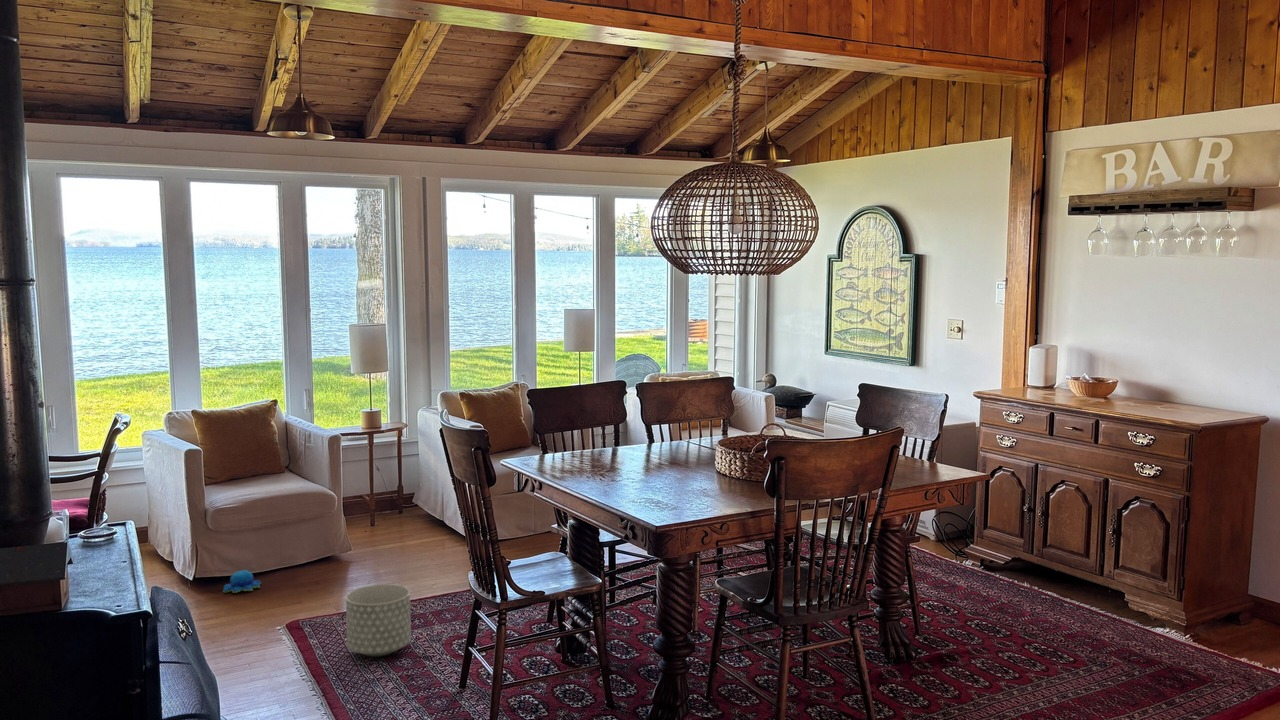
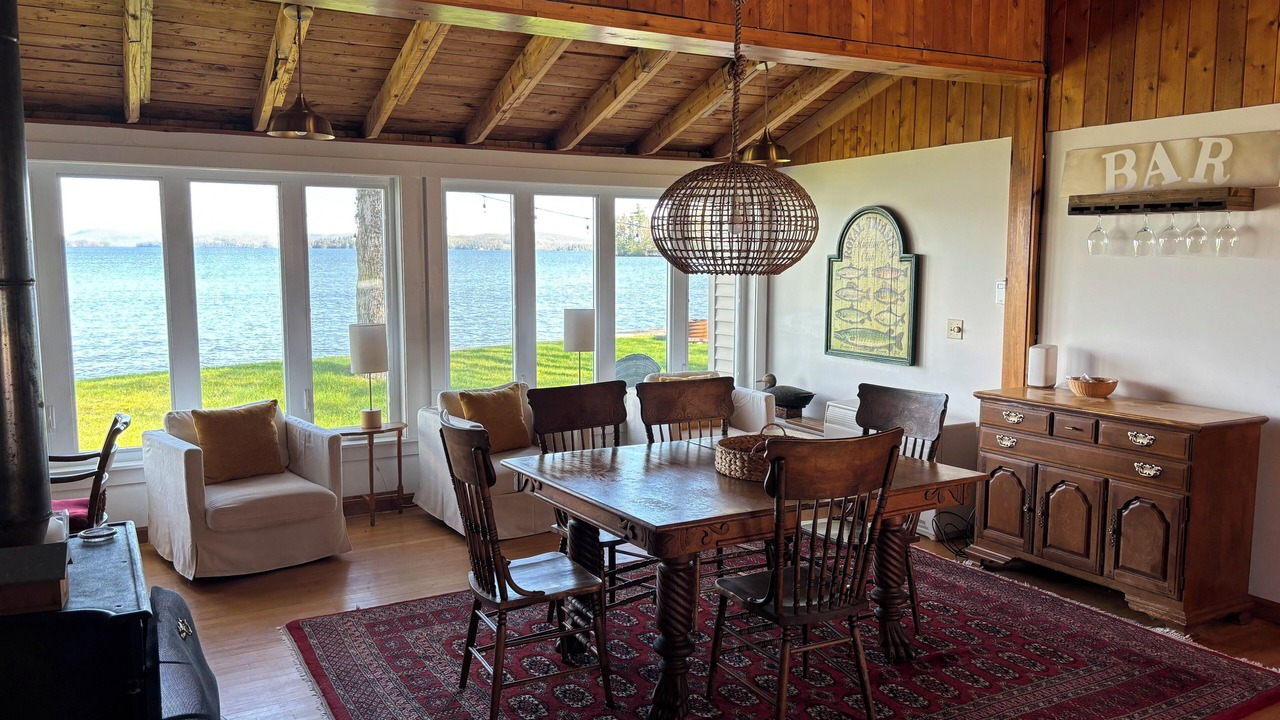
- planter [345,583,412,658]
- plush toy [222,569,262,594]
